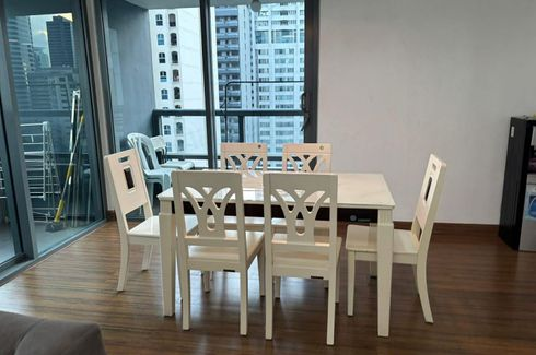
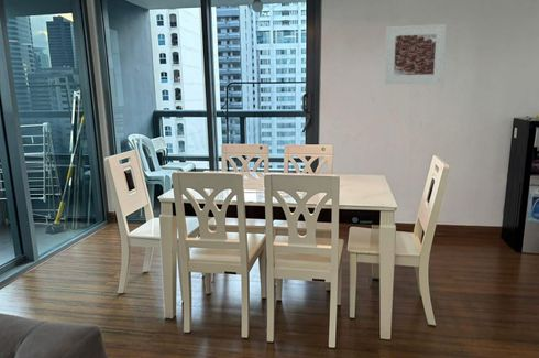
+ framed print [384,23,448,85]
